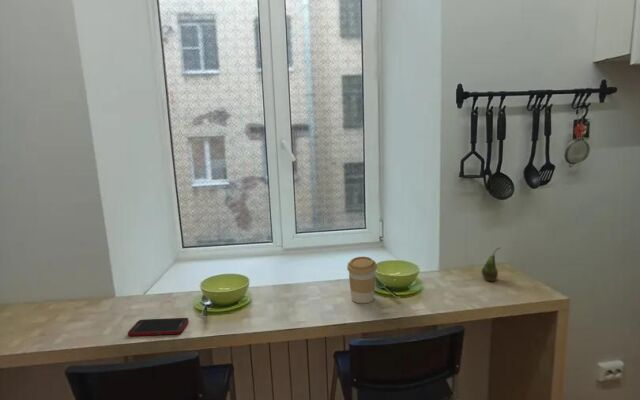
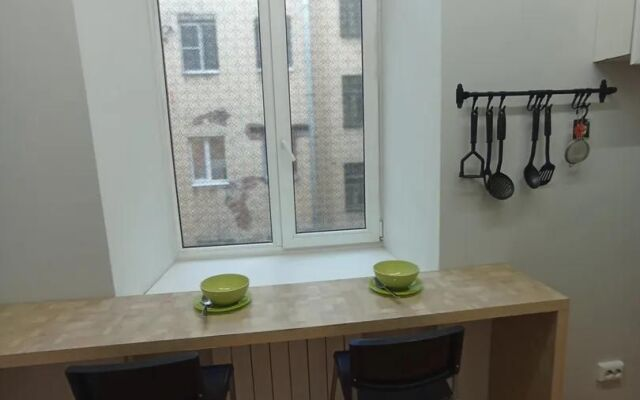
- cell phone [127,317,189,337]
- fruit [481,246,501,282]
- coffee cup [346,256,378,304]
